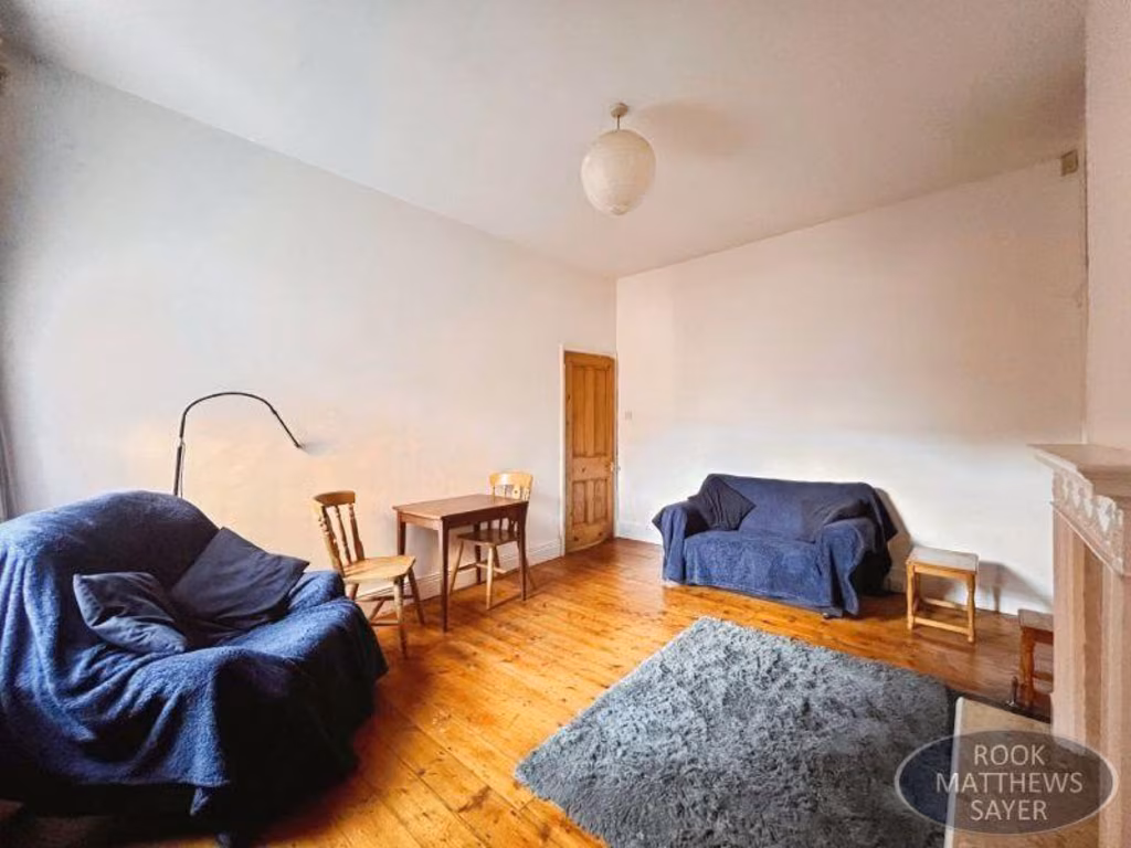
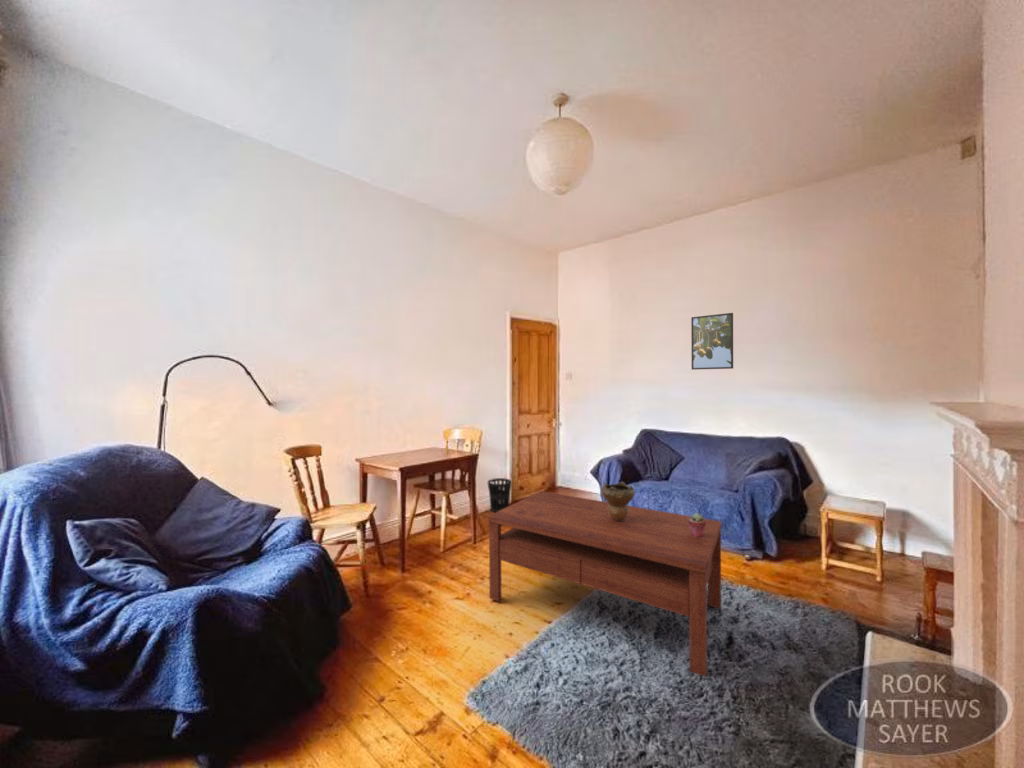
+ potted succulent [687,512,706,537]
+ coffee table [487,490,723,678]
+ decorative bowl [600,481,636,522]
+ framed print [690,312,734,371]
+ wastebasket [487,477,513,513]
